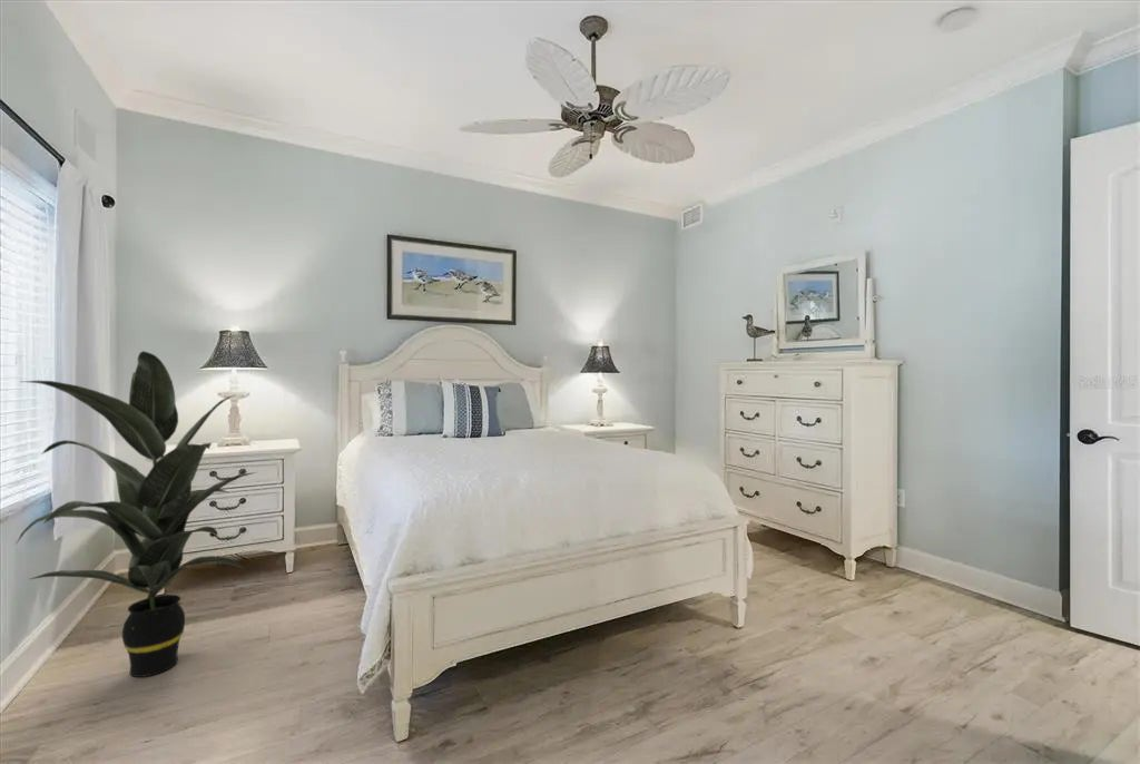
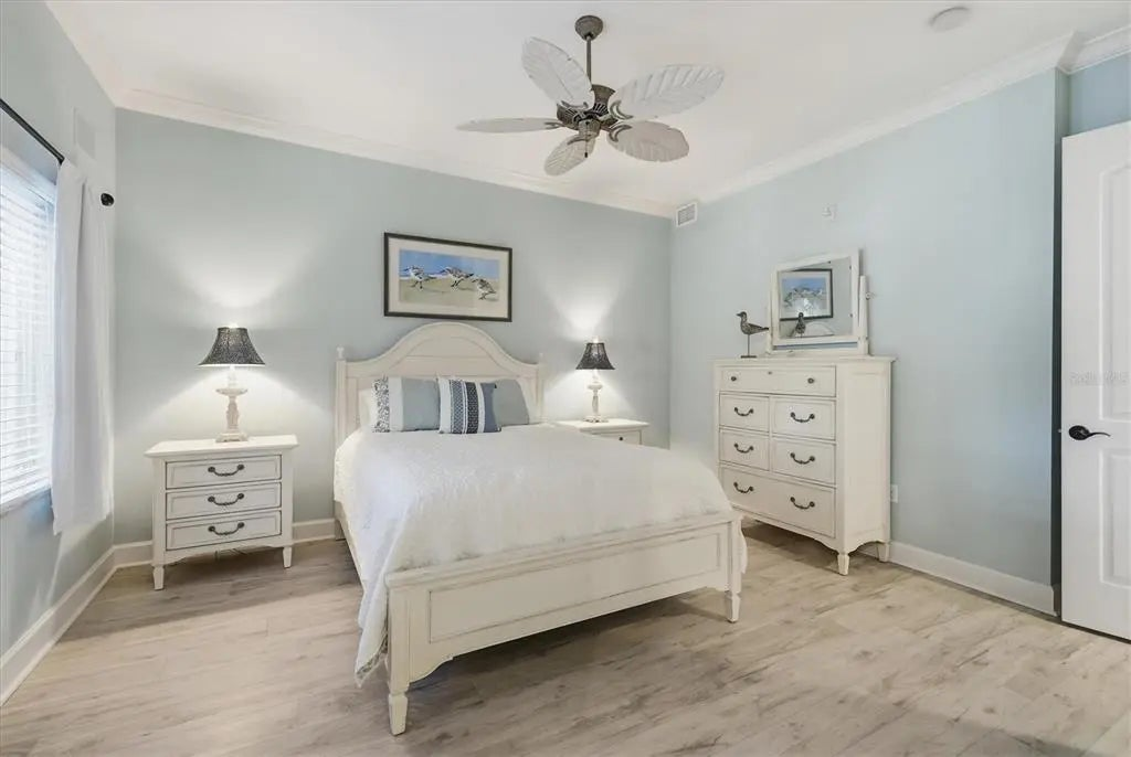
- indoor plant [14,350,257,678]
